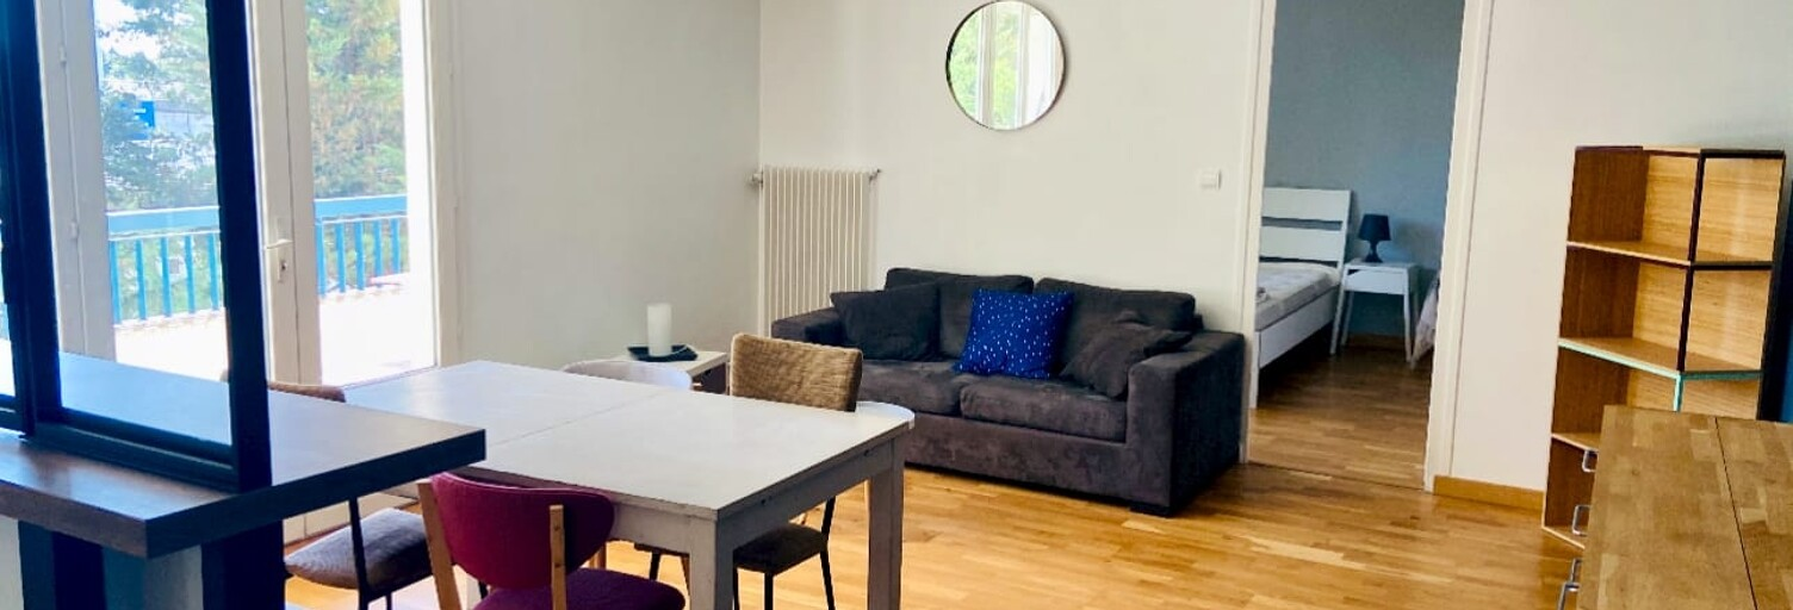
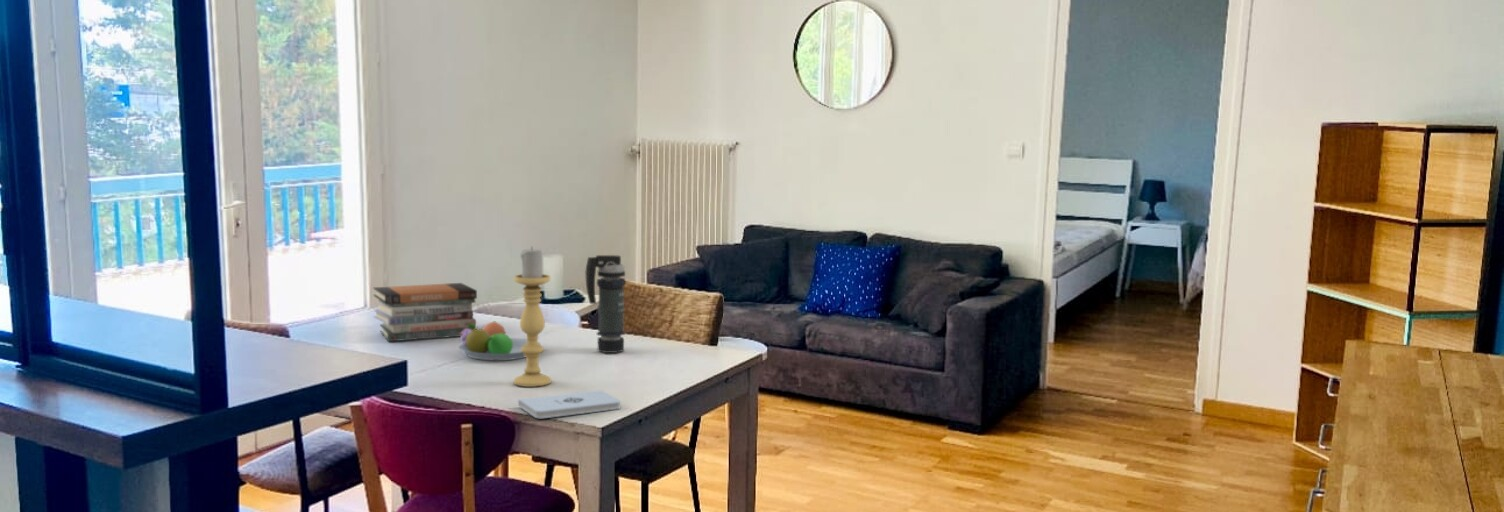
+ fruit bowl [458,321,542,361]
+ notepad [517,389,622,419]
+ candle holder [513,246,552,388]
+ book stack [372,282,478,342]
+ smoke grenade [584,254,627,354]
